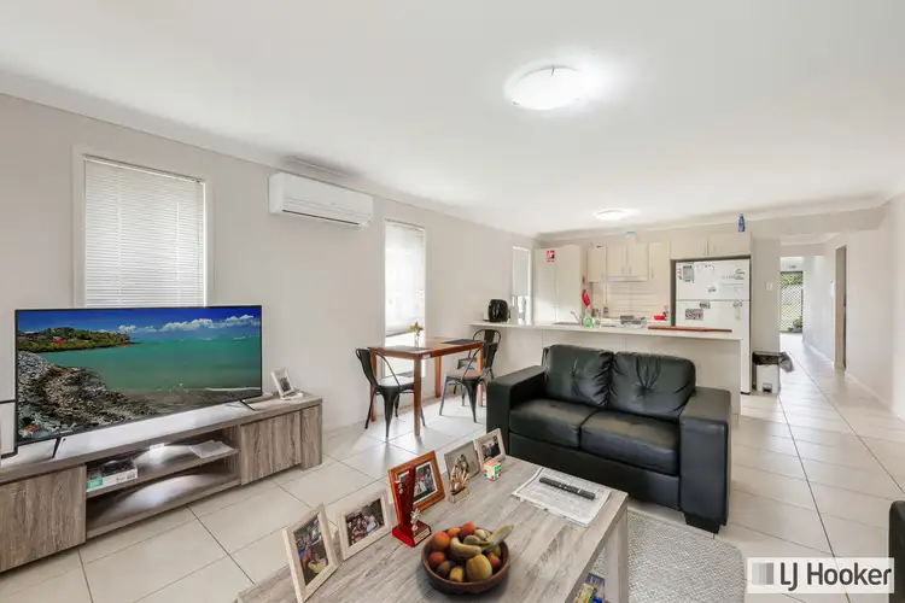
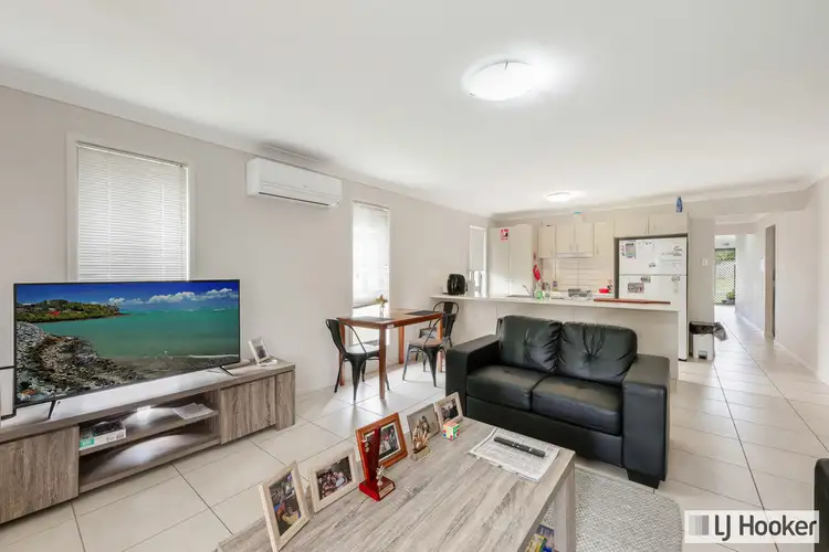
- fruit bowl [420,521,515,596]
